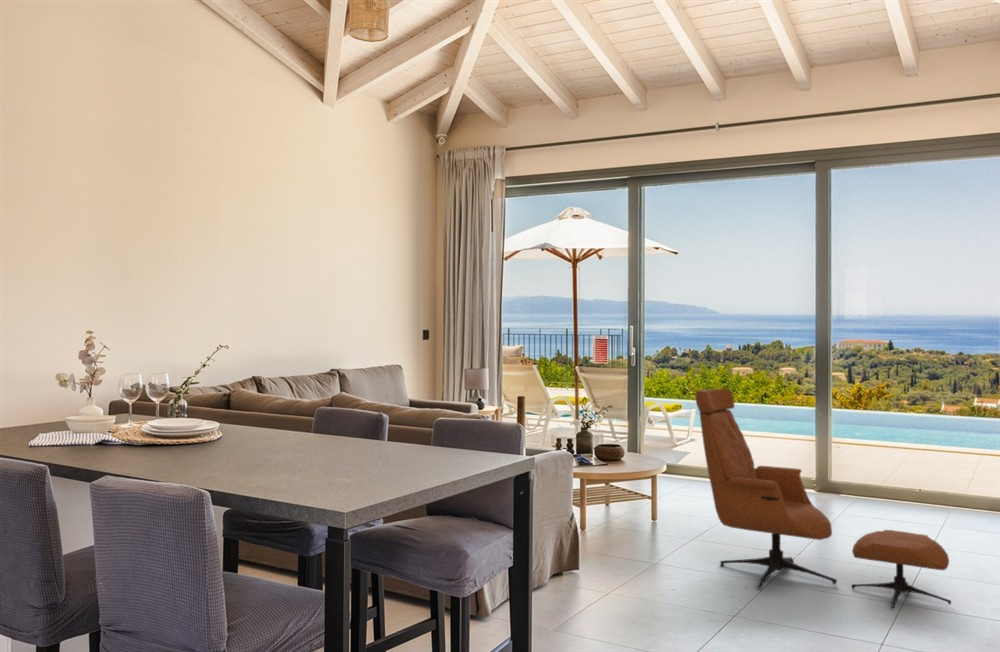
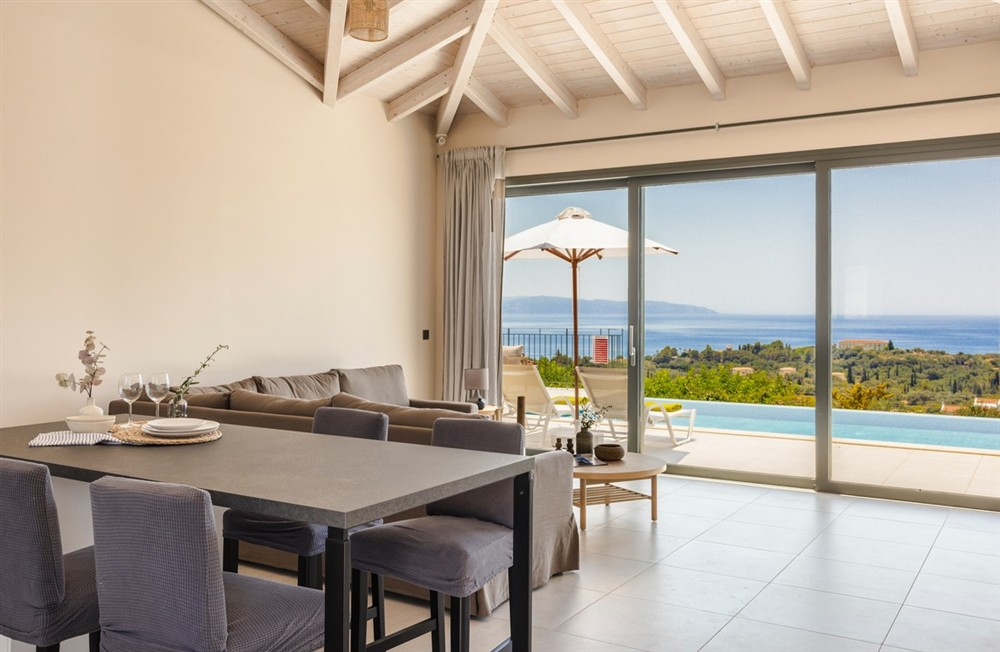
- lounge chair [695,388,952,609]
